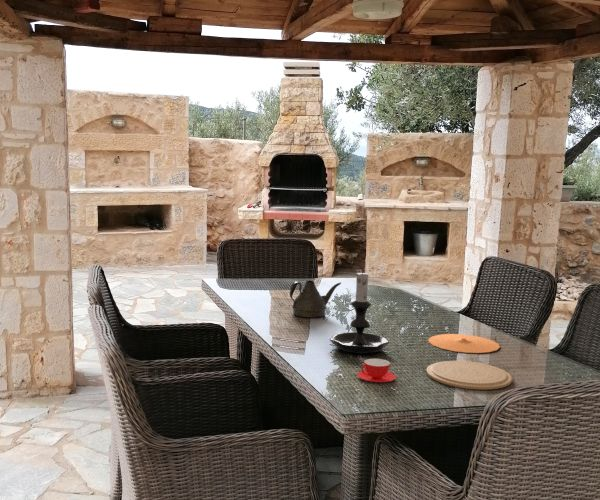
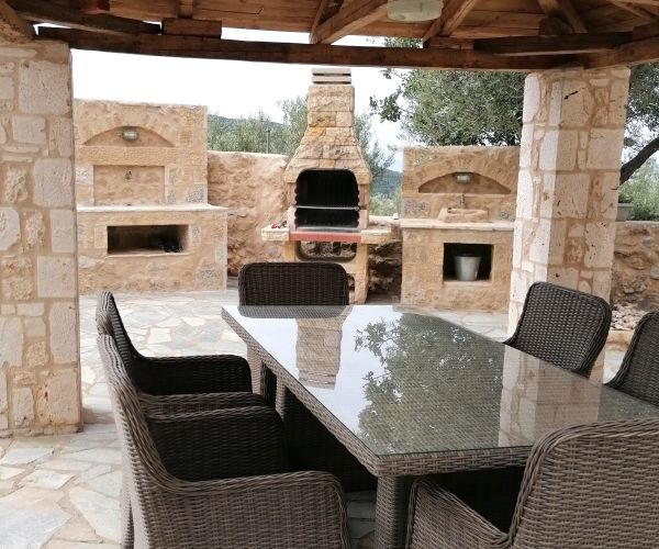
- plate [428,333,501,354]
- plate [426,360,513,391]
- teacup [357,358,397,383]
- teapot [289,280,342,319]
- candle holder [328,267,390,354]
